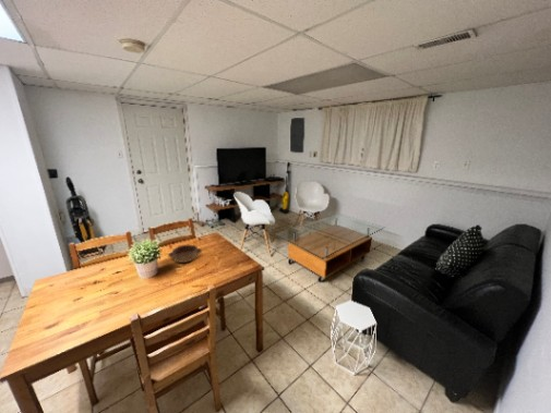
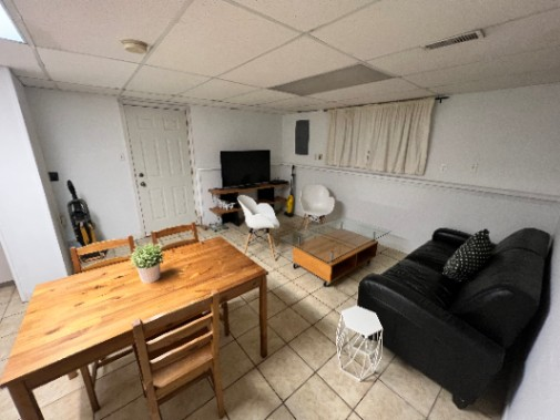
- bowl [167,244,203,264]
